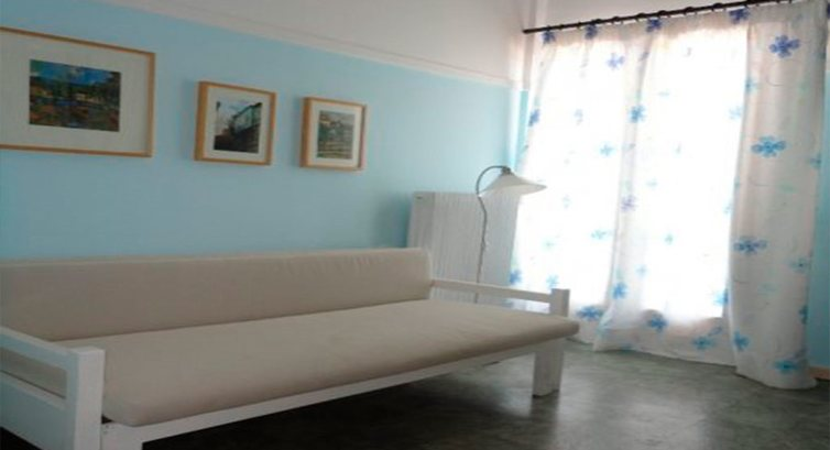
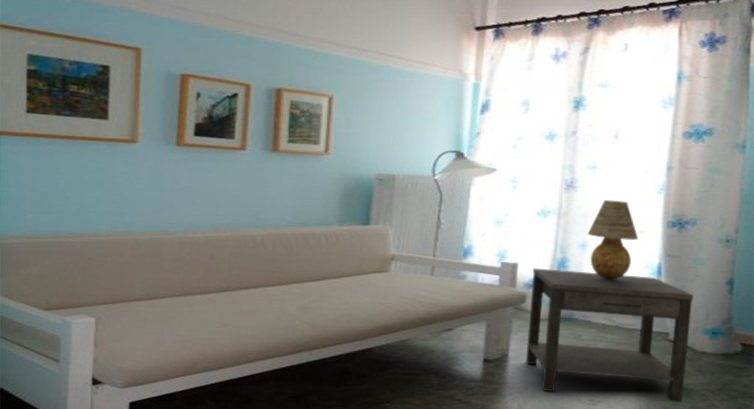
+ side table [525,267,694,403]
+ table lamp [587,199,639,279]
